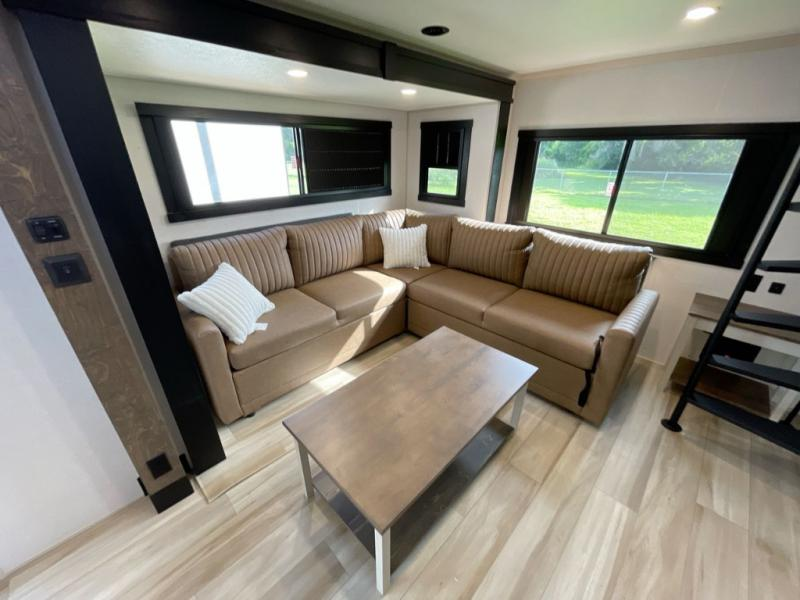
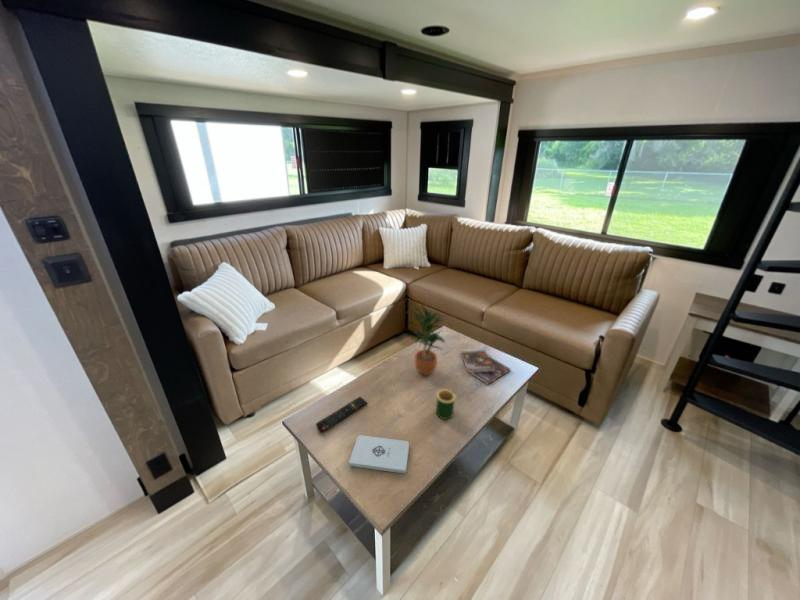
+ mug [435,388,456,420]
+ potted plant [405,300,446,376]
+ notepad [348,434,410,475]
+ booklet [460,350,512,385]
+ remote control [315,396,368,433]
